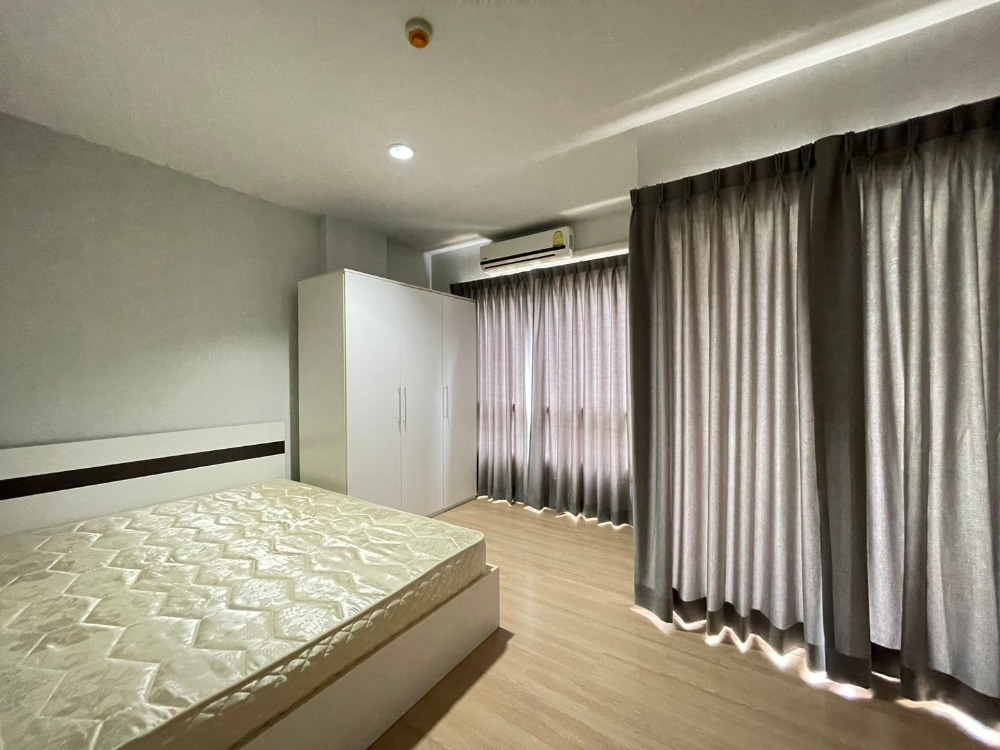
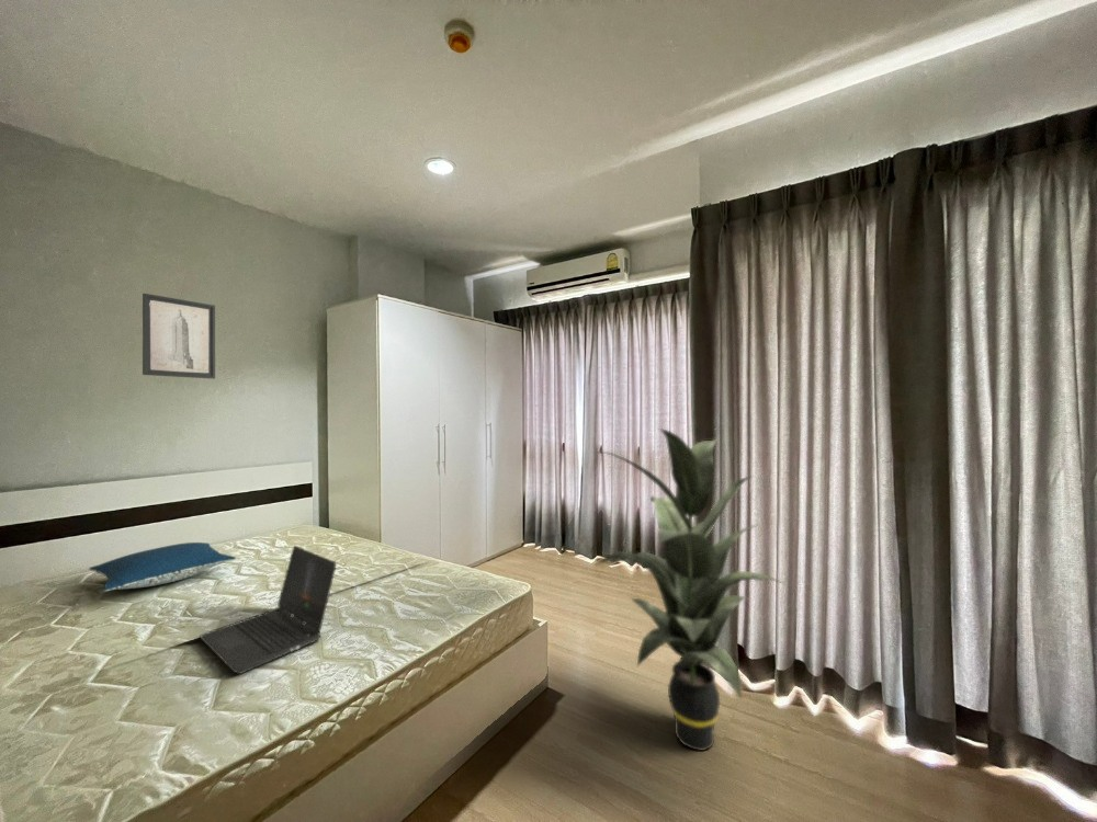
+ indoor plant [596,427,791,752]
+ laptop computer [199,545,337,675]
+ pillow [88,541,237,593]
+ wall art [142,293,216,380]
